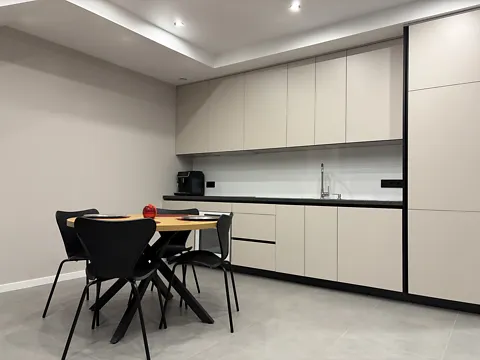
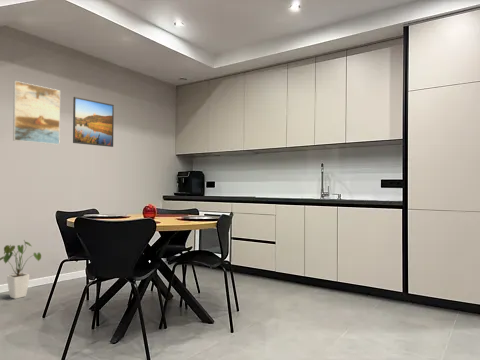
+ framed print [72,96,115,148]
+ house plant [0,239,42,300]
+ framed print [12,80,61,146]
